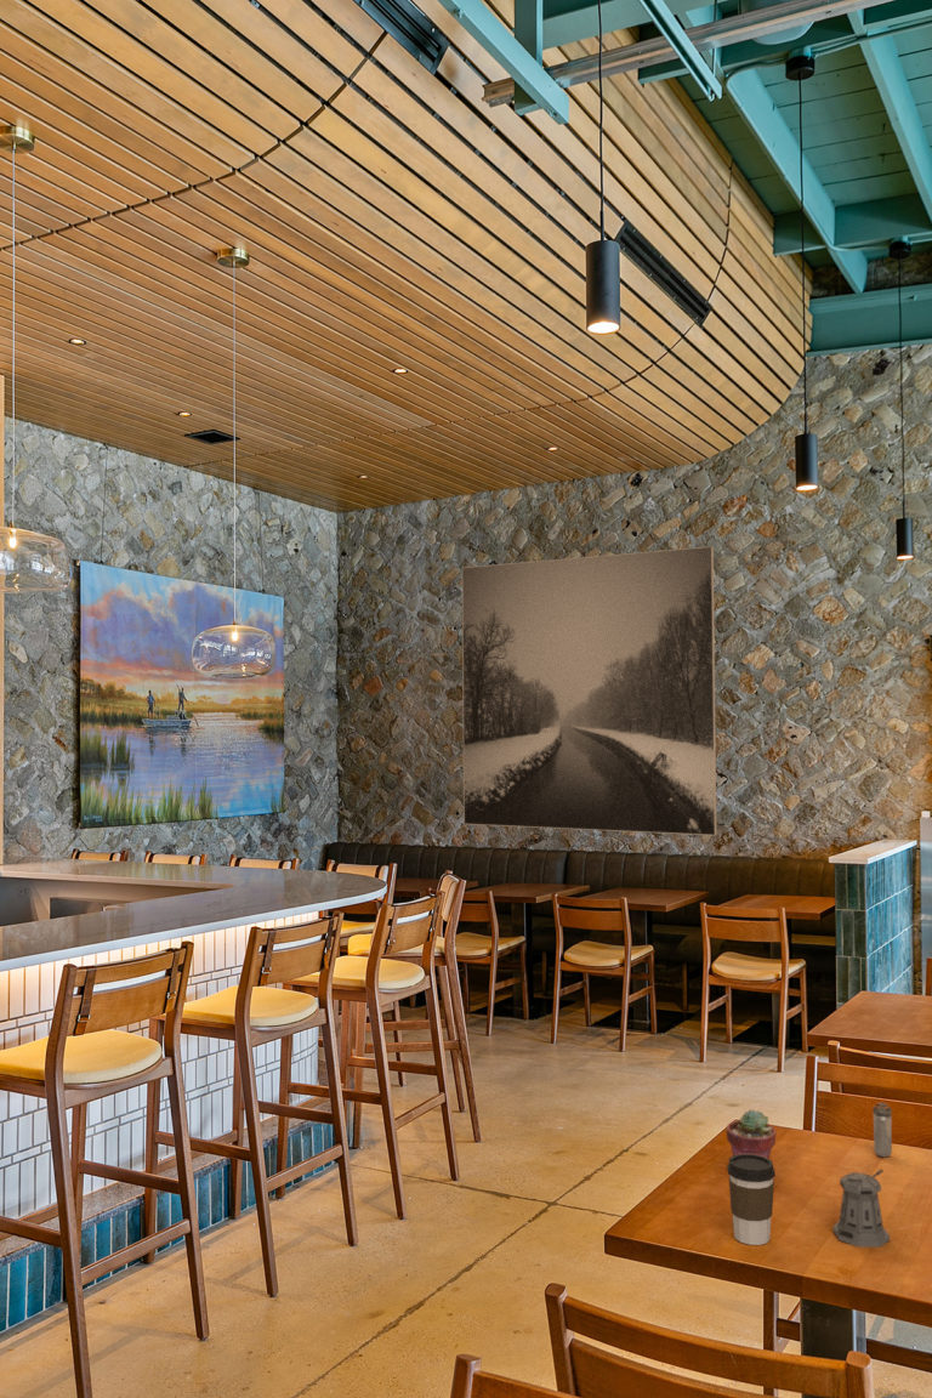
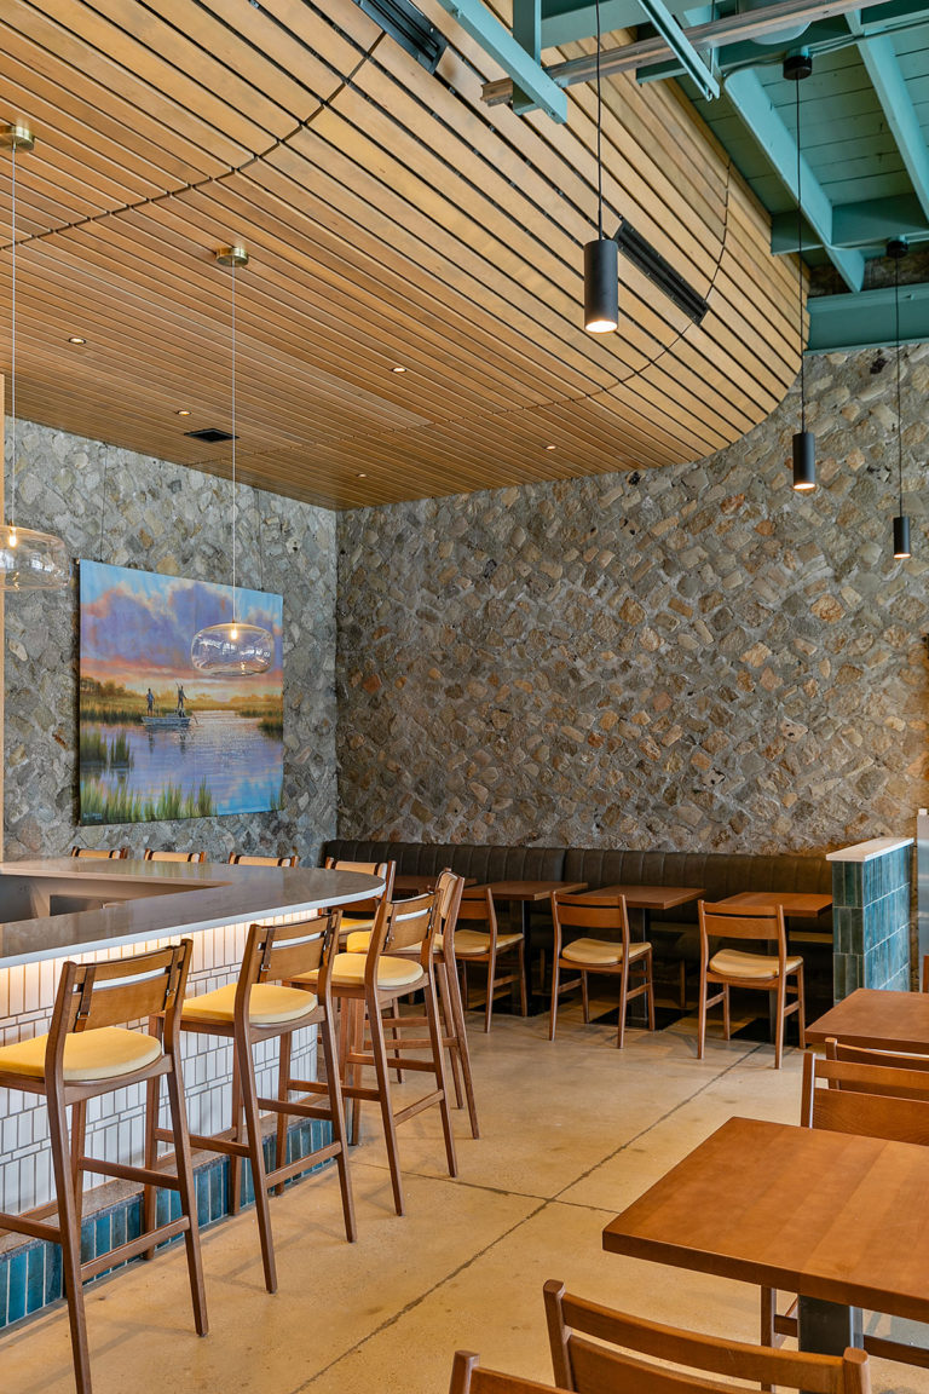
- coffee cup [726,1154,777,1246]
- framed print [461,545,717,836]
- pepper shaker [831,1169,891,1249]
- potted succulent [726,1108,777,1160]
- shaker [871,1102,893,1158]
